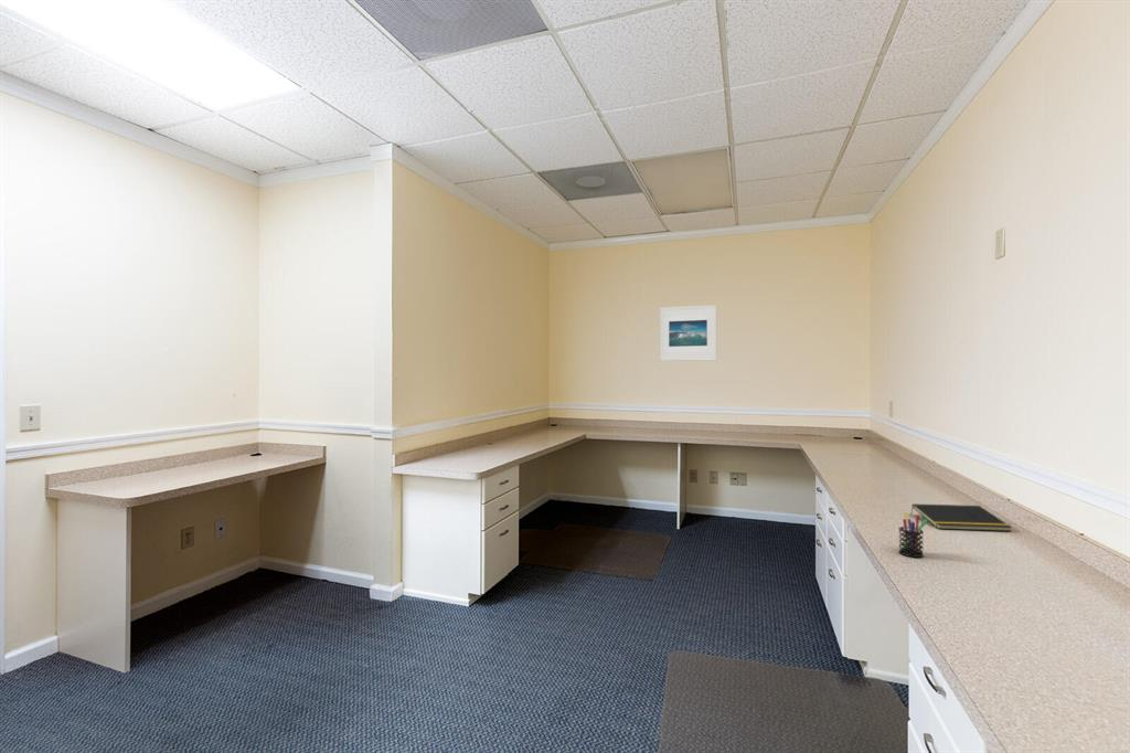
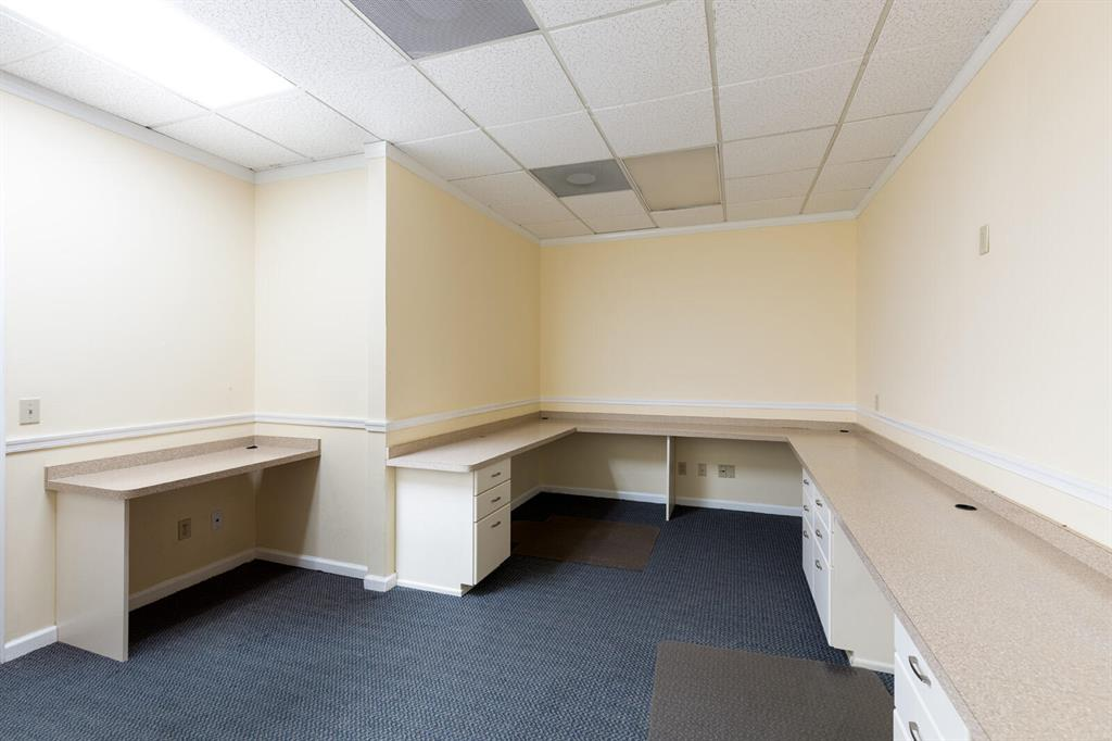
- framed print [659,304,717,362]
- pen holder [897,512,928,559]
- notepad [909,502,1013,532]
